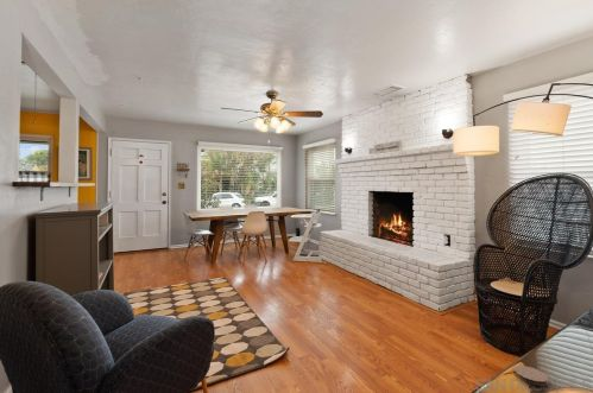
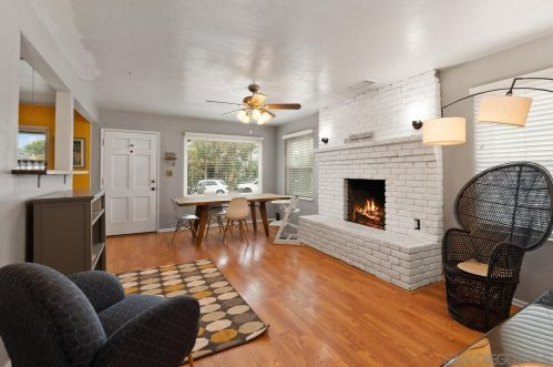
- coaster [513,365,549,387]
